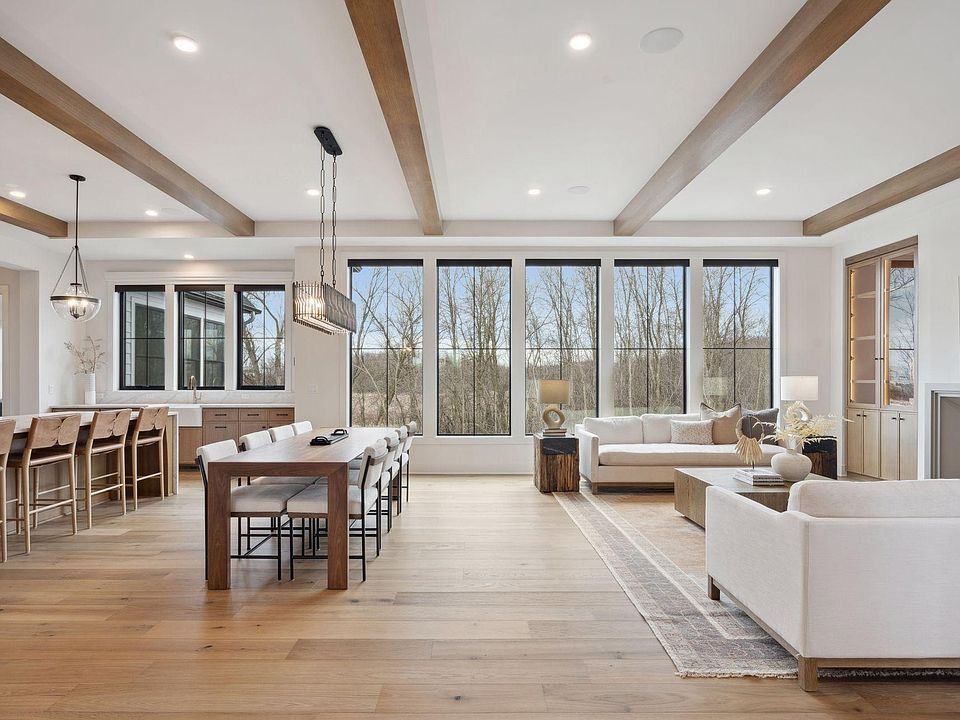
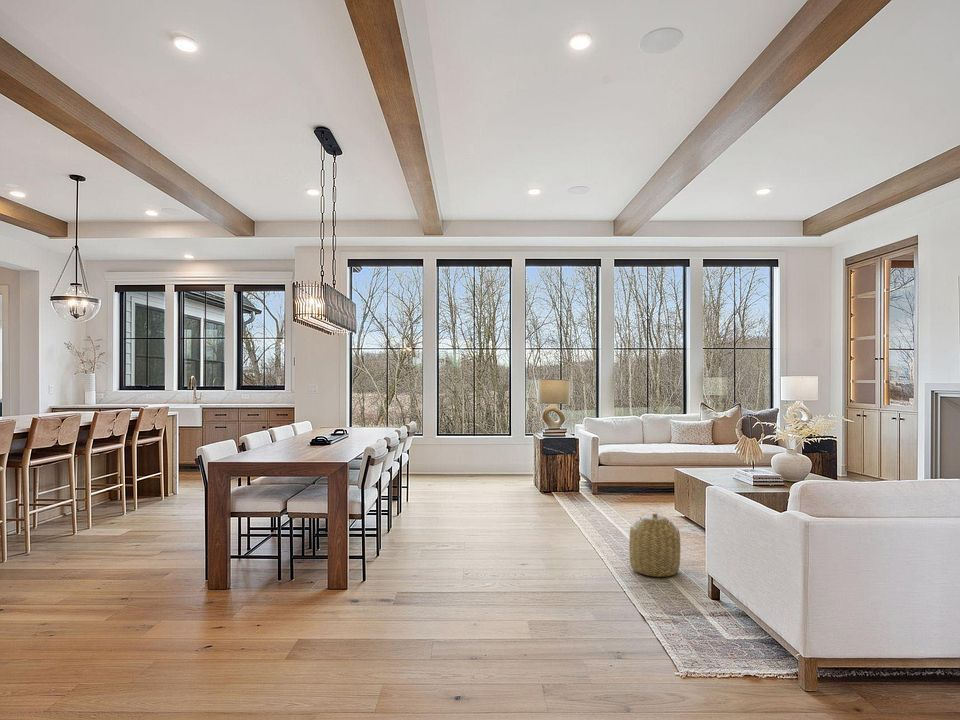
+ basket [628,512,681,578]
